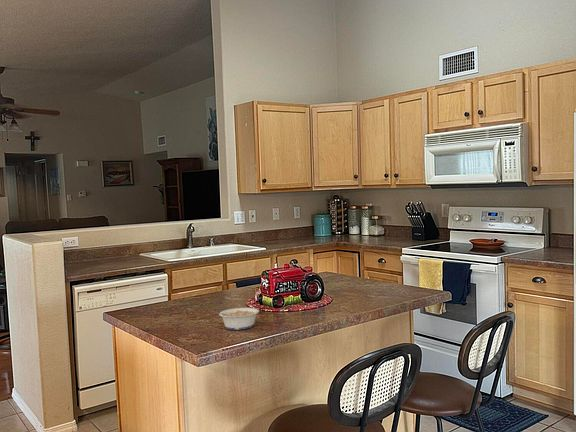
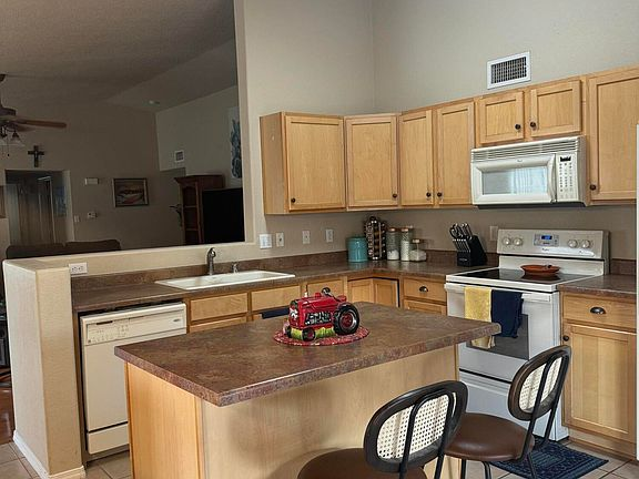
- legume [210,307,260,331]
